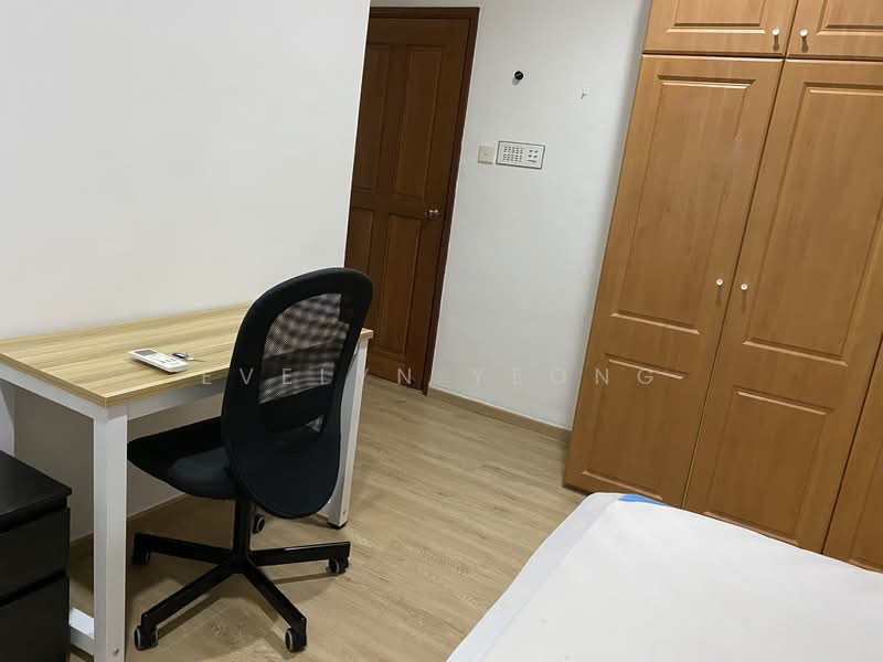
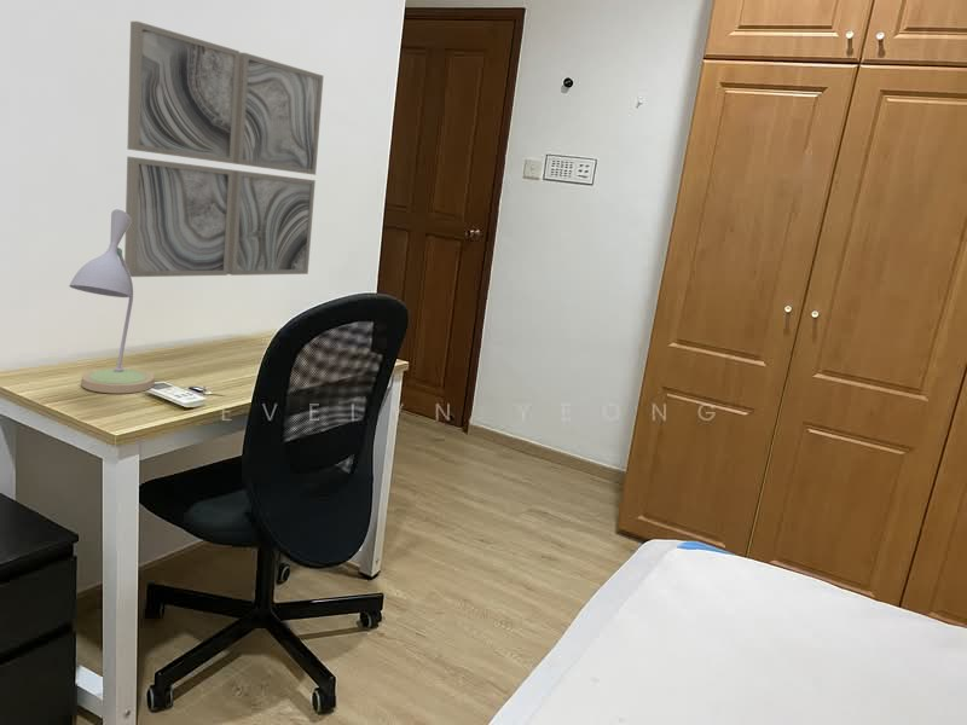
+ desk lamp [68,209,155,394]
+ wall art [123,21,325,278]
